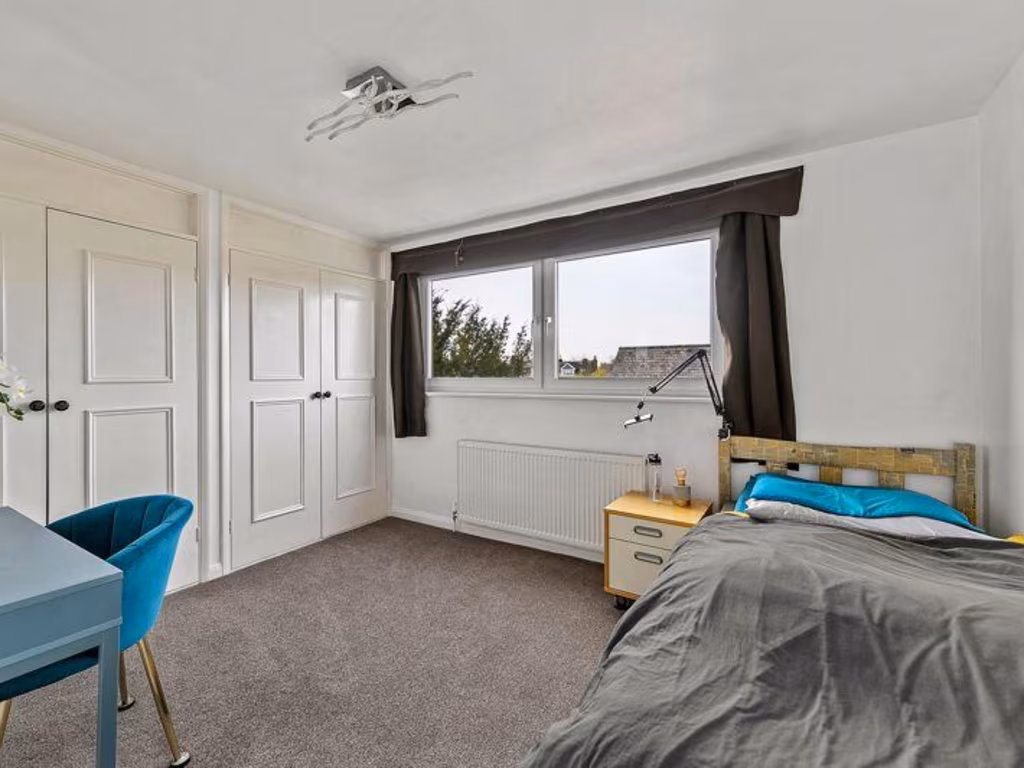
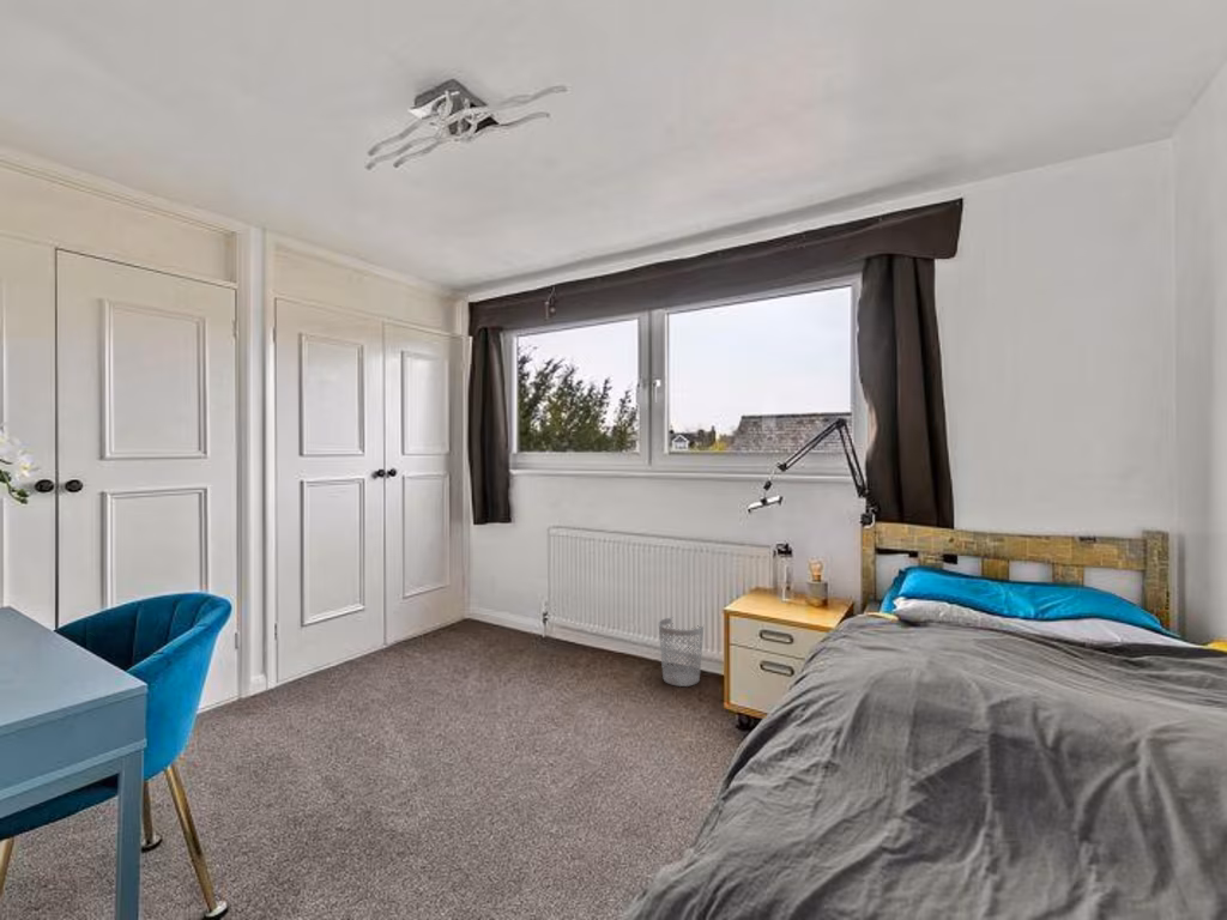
+ wastebasket [658,617,705,688]
